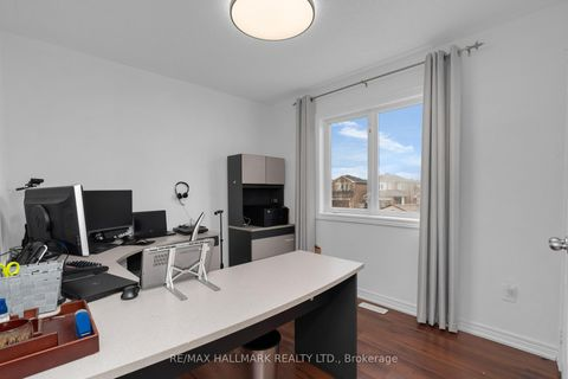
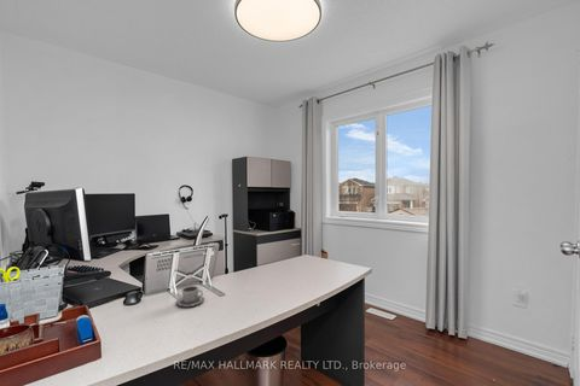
+ cup [175,285,205,309]
